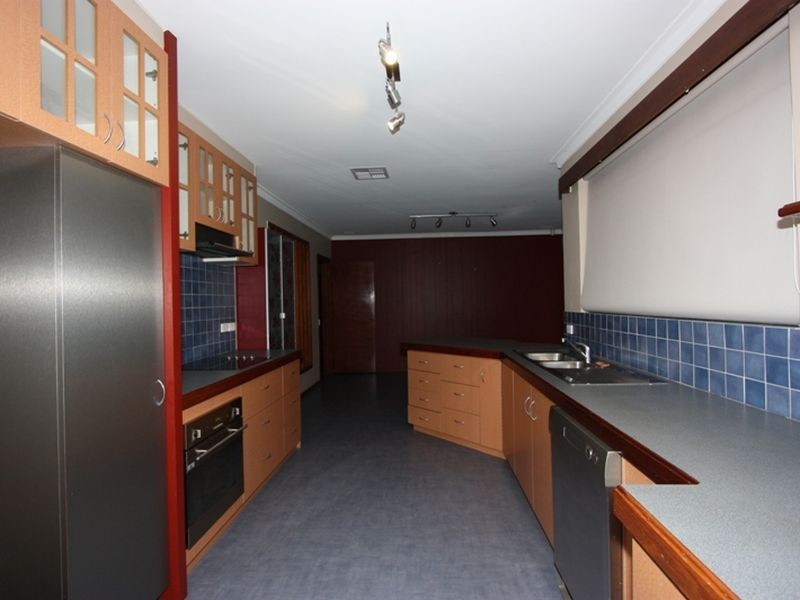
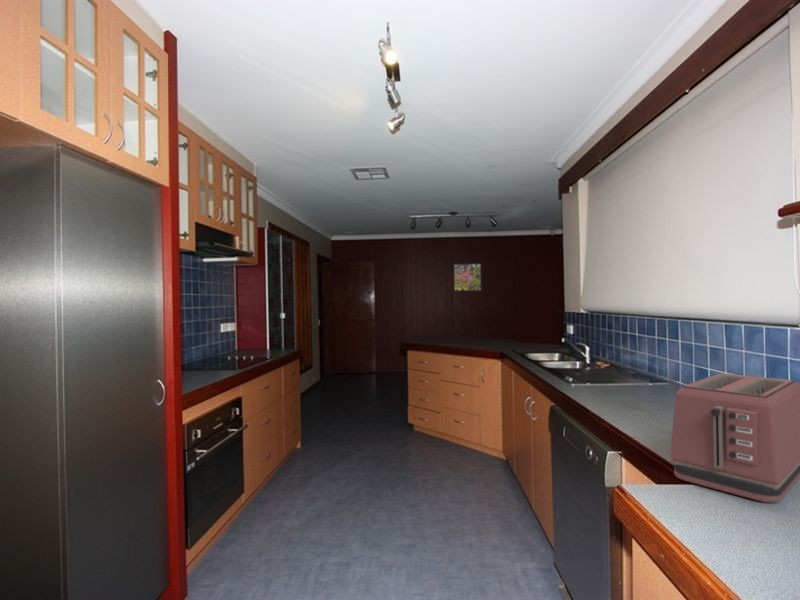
+ toaster [669,372,800,503]
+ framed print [452,262,483,292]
